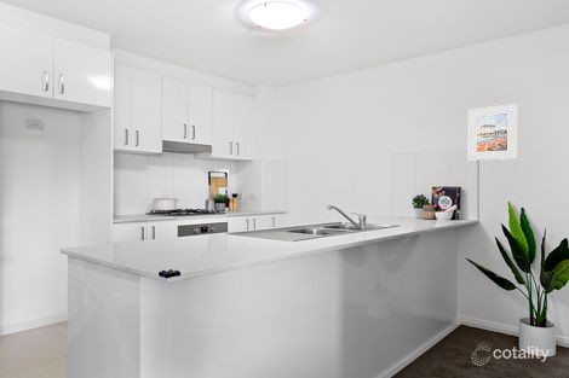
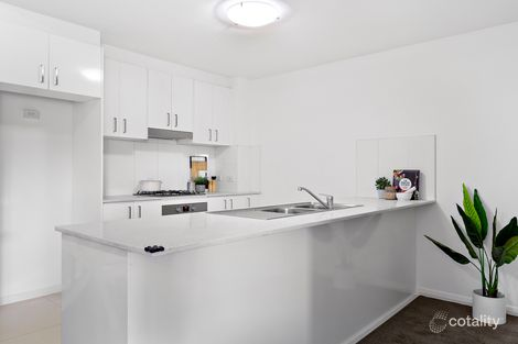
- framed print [467,103,518,161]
